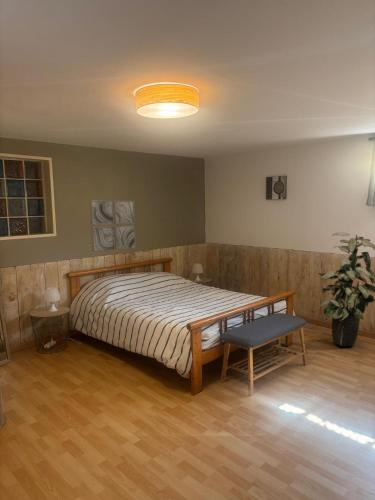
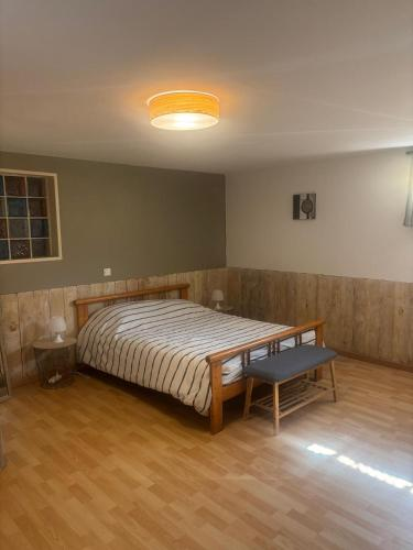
- indoor plant [317,231,375,348]
- wall art [89,199,137,253]
